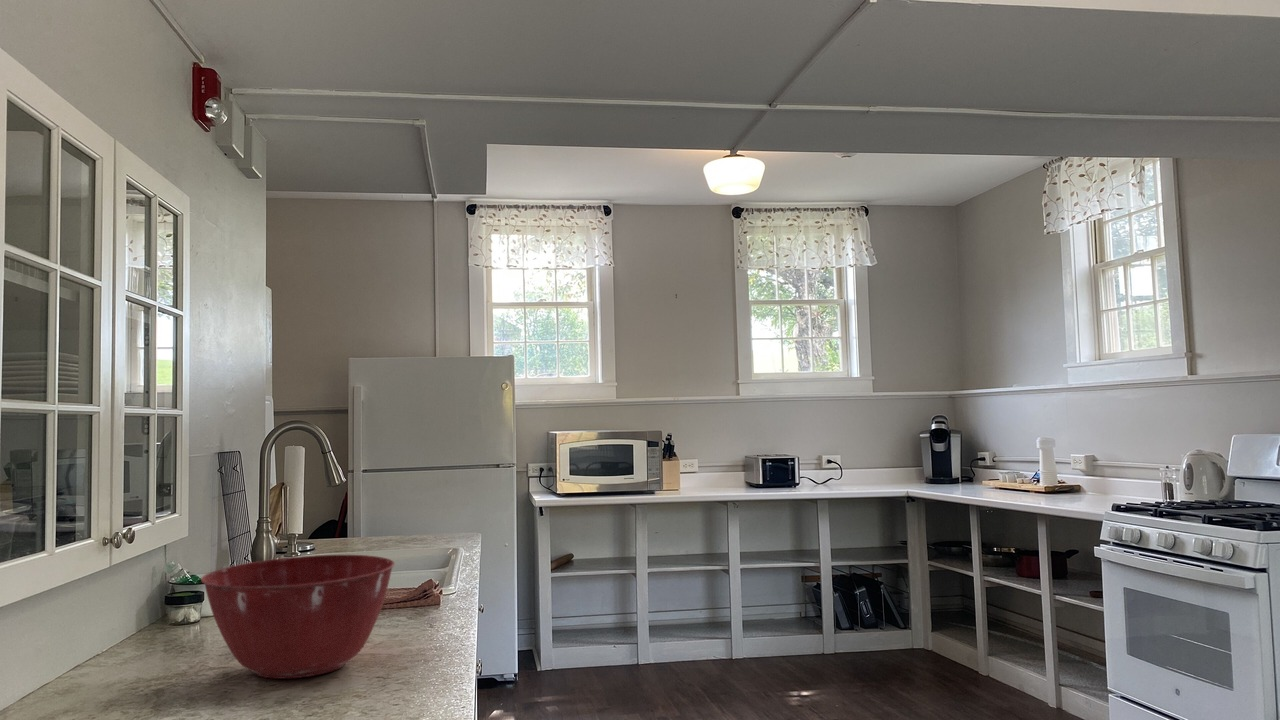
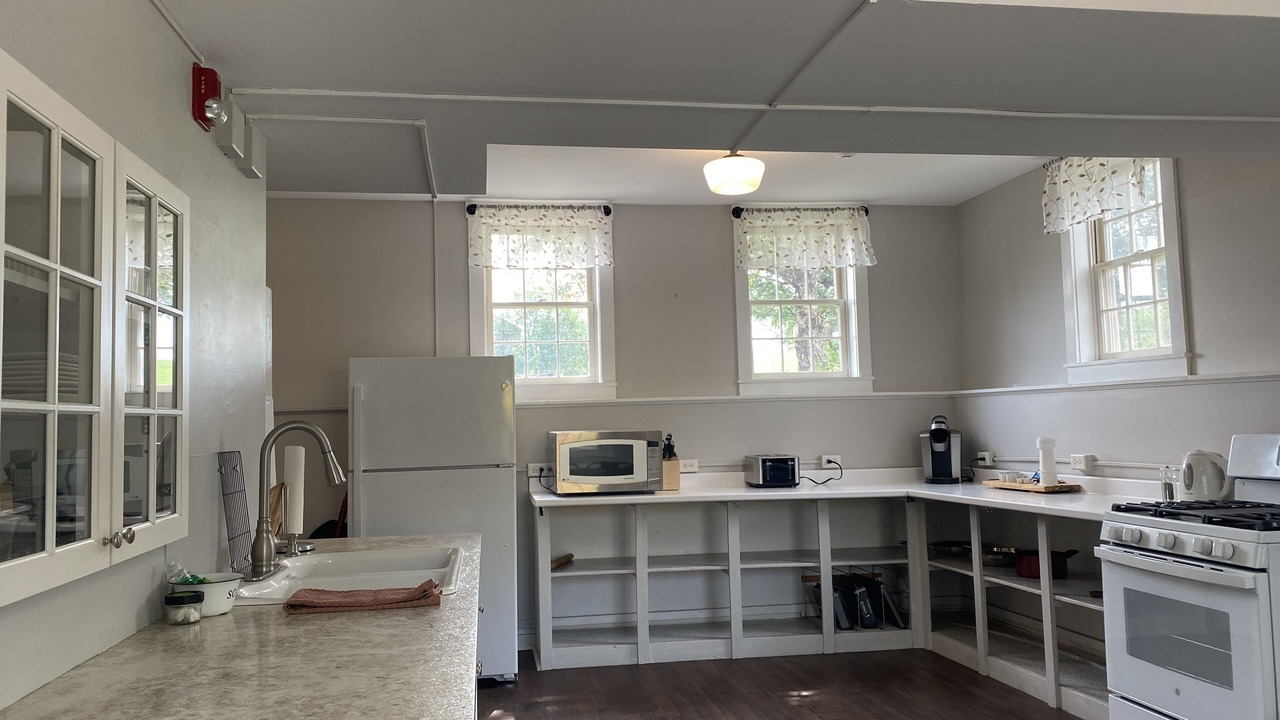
- mixing bowl [200,554,396,680]
